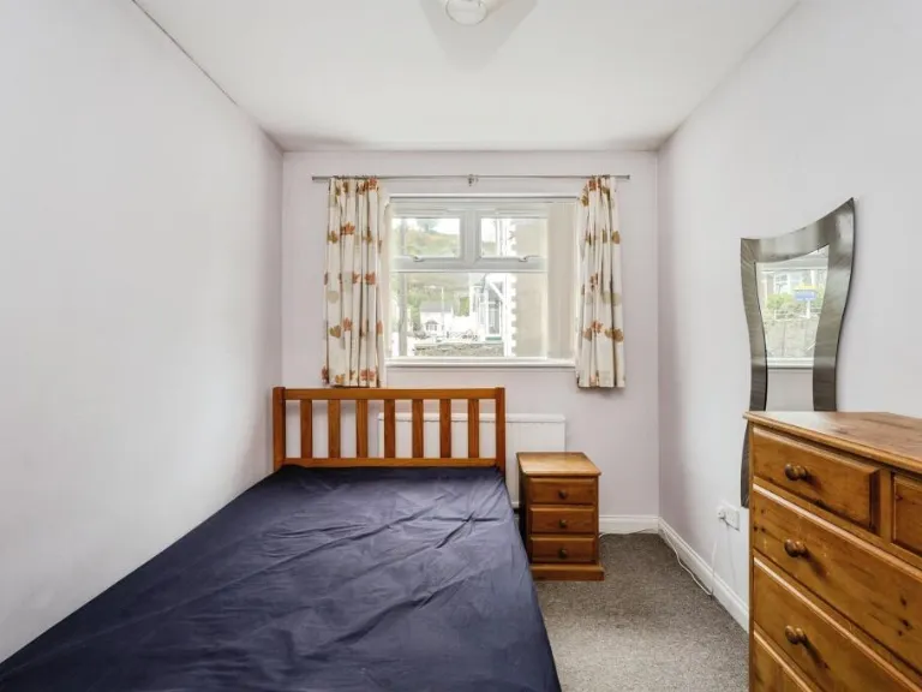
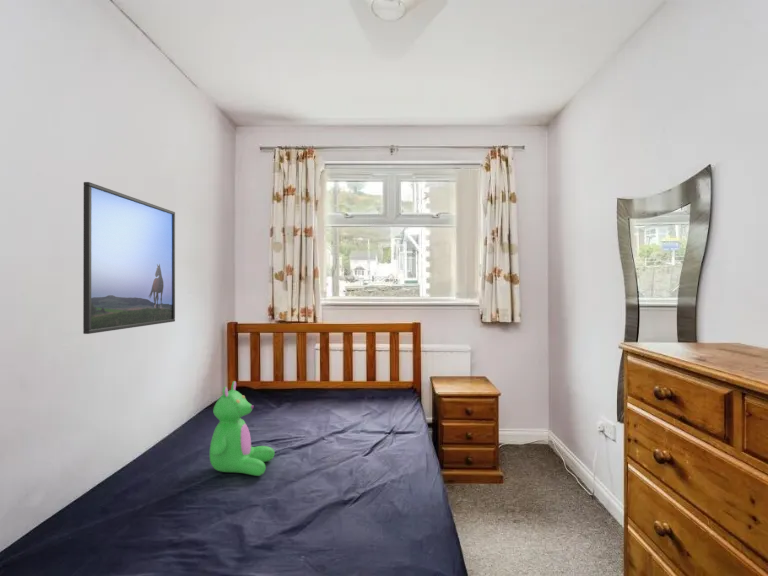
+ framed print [82,181,176,335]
+ teddy bear [209,380,276,477]
